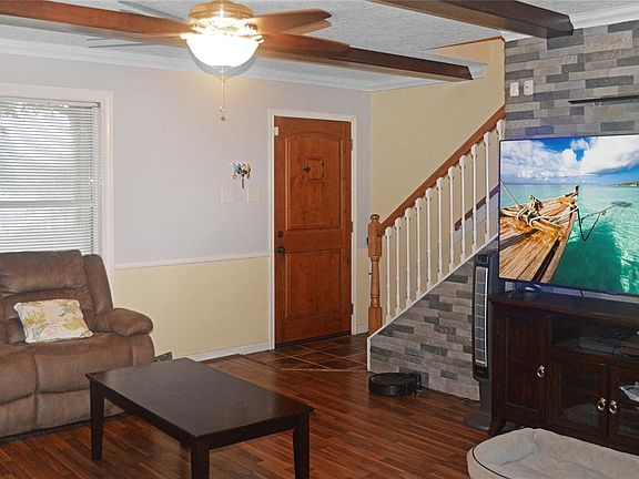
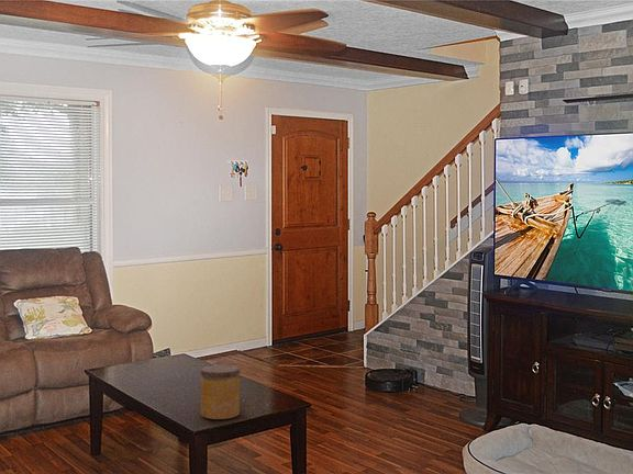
+ jar [200,364,241,420]
